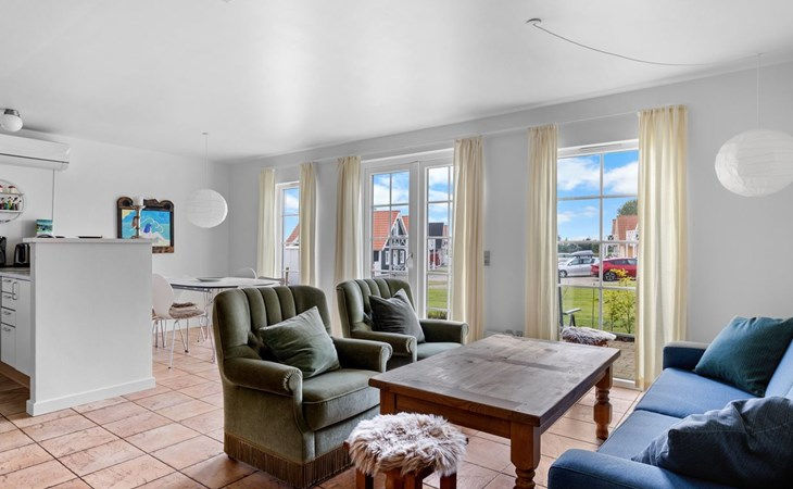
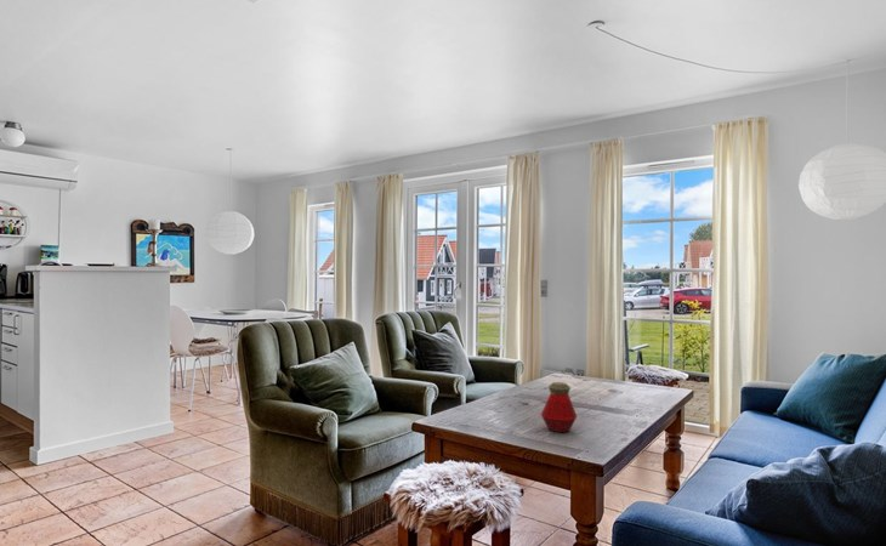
+ bottle [540,381,578,433]
